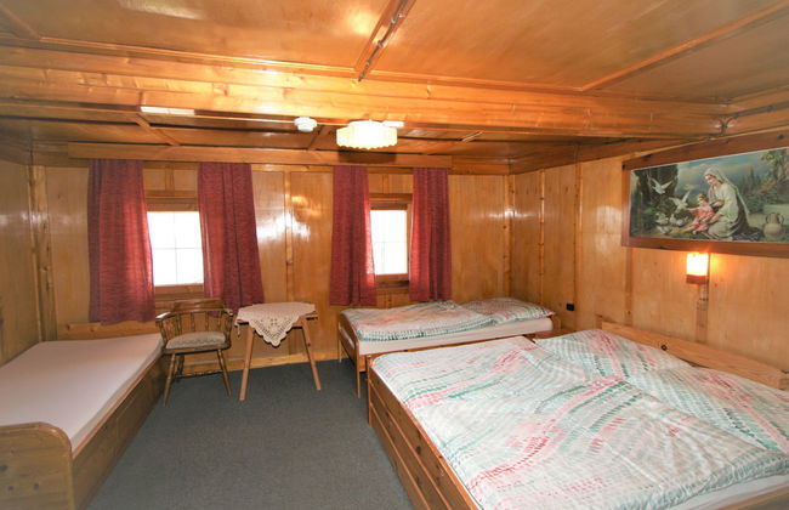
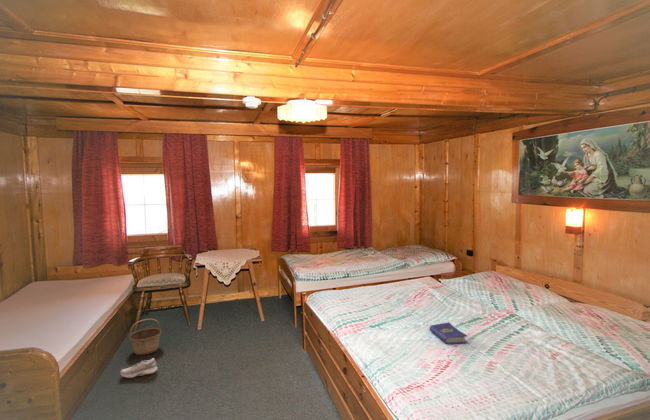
+ shoe [119,357,159,379]
+ basket [128,318,163,356]
+ hardcover book [429,321,468,345]
